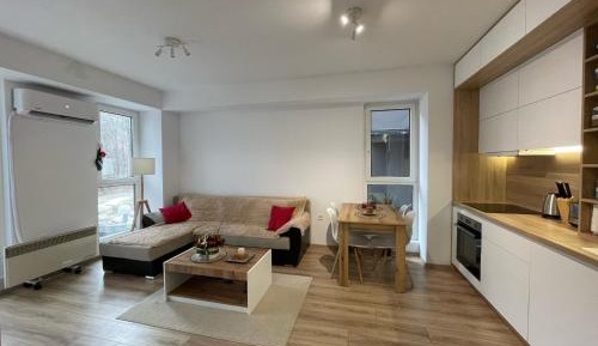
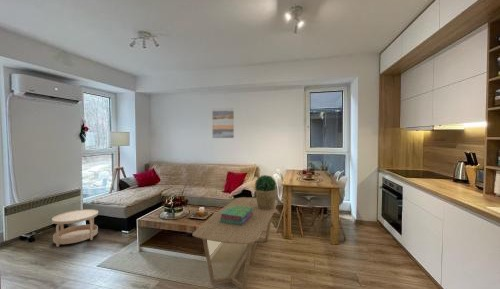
+ stack of books [219,205,253,225]
+ potted plant [254,174,278,209]
+ side table [51,208,99,248]
+ wall art [211,107,235,139]
+ coffee table [192,196,279,289]
